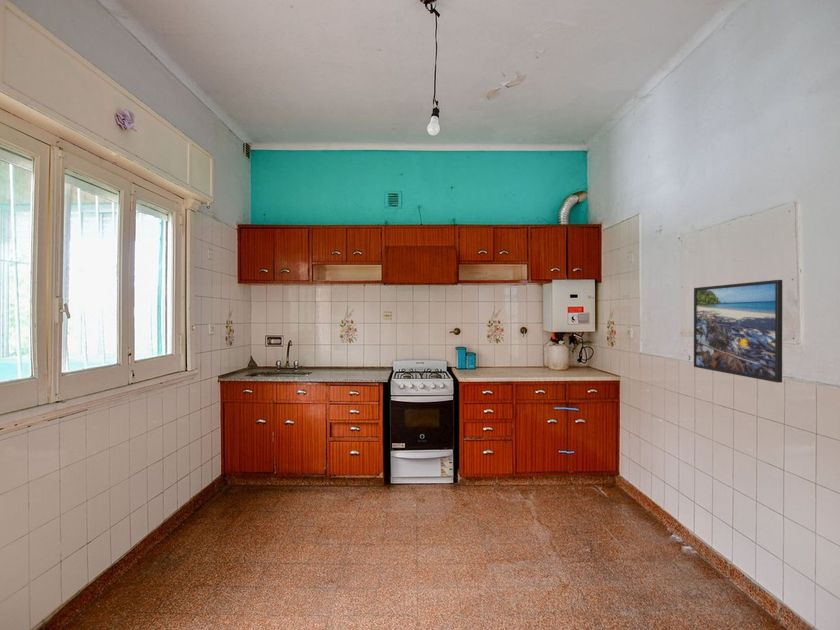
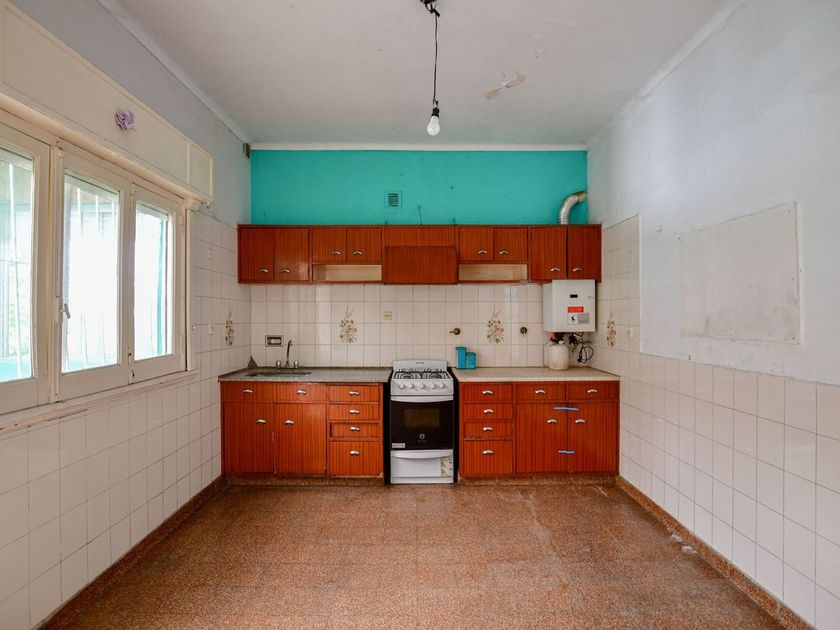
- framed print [693,279,783,384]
